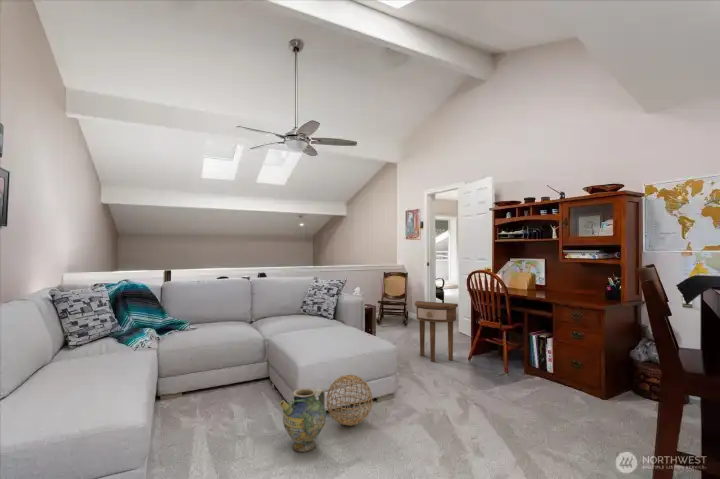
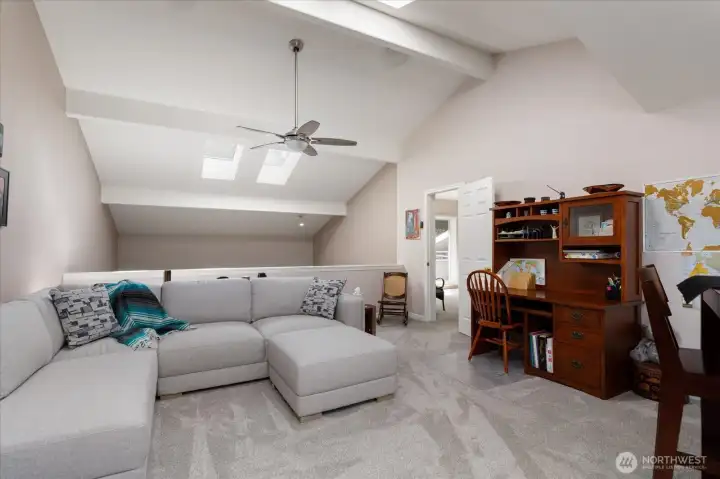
- side table [414,300,459,363]
- lantern [325,373,374,427]
- ceramic jug [279,387,327,453]
